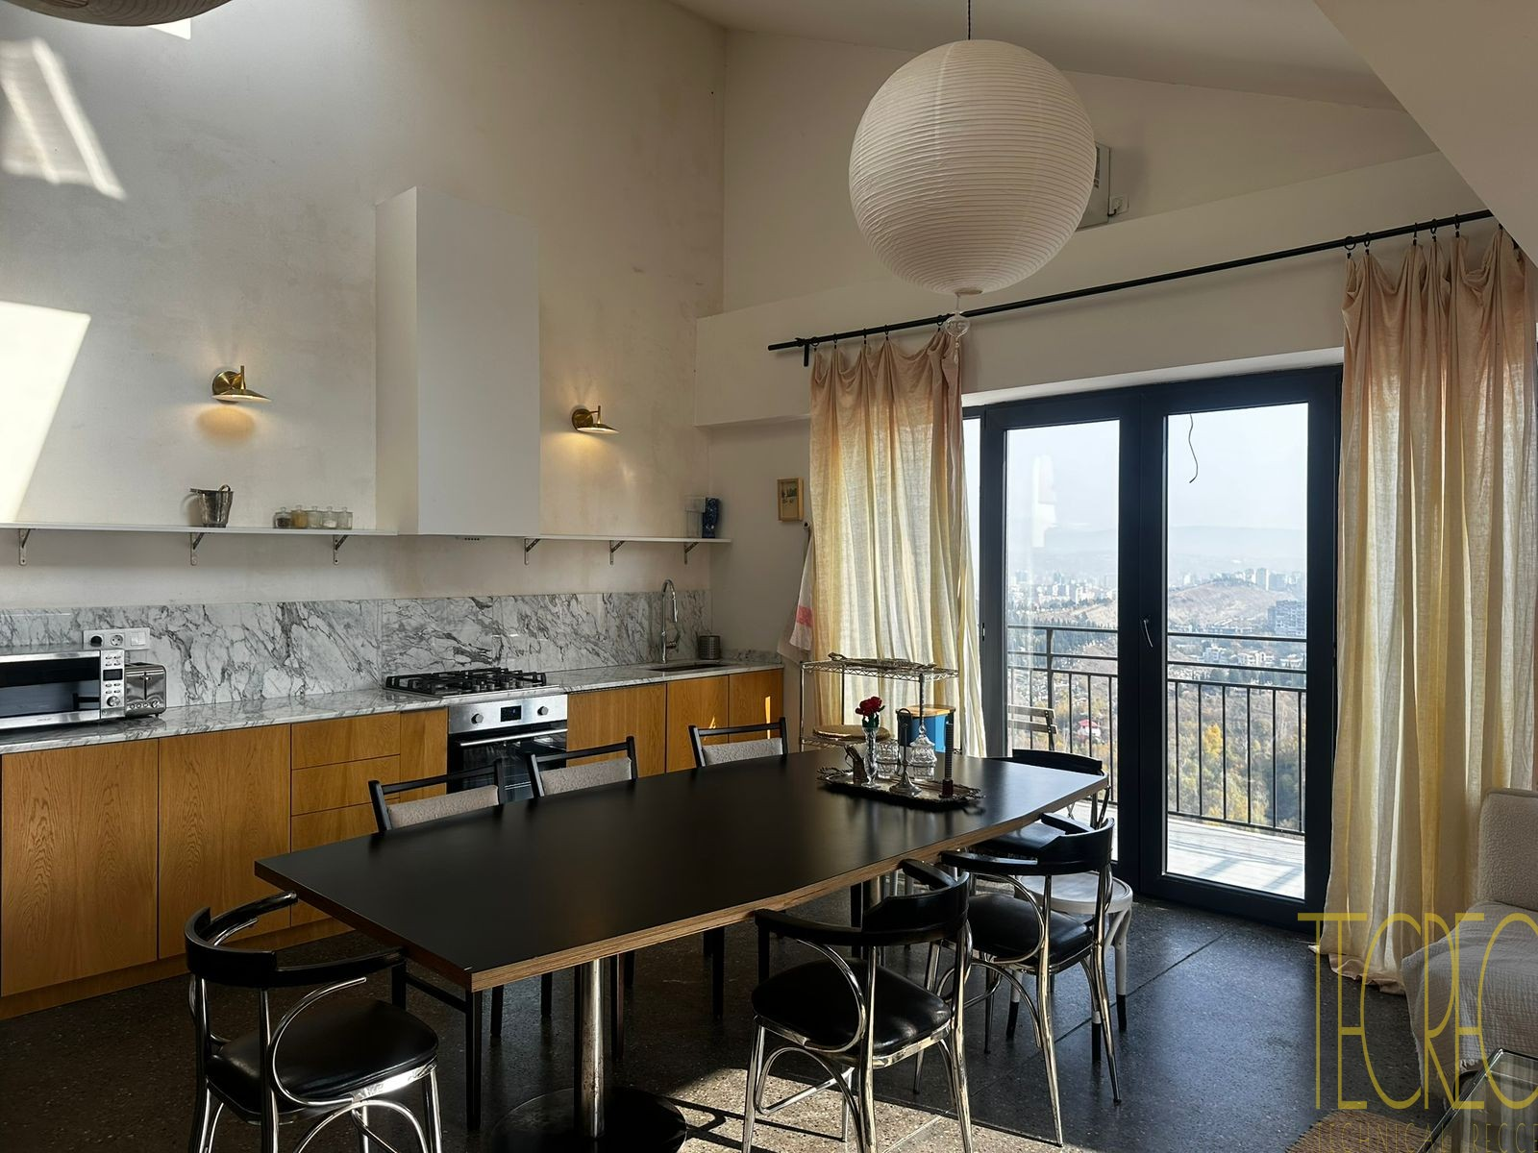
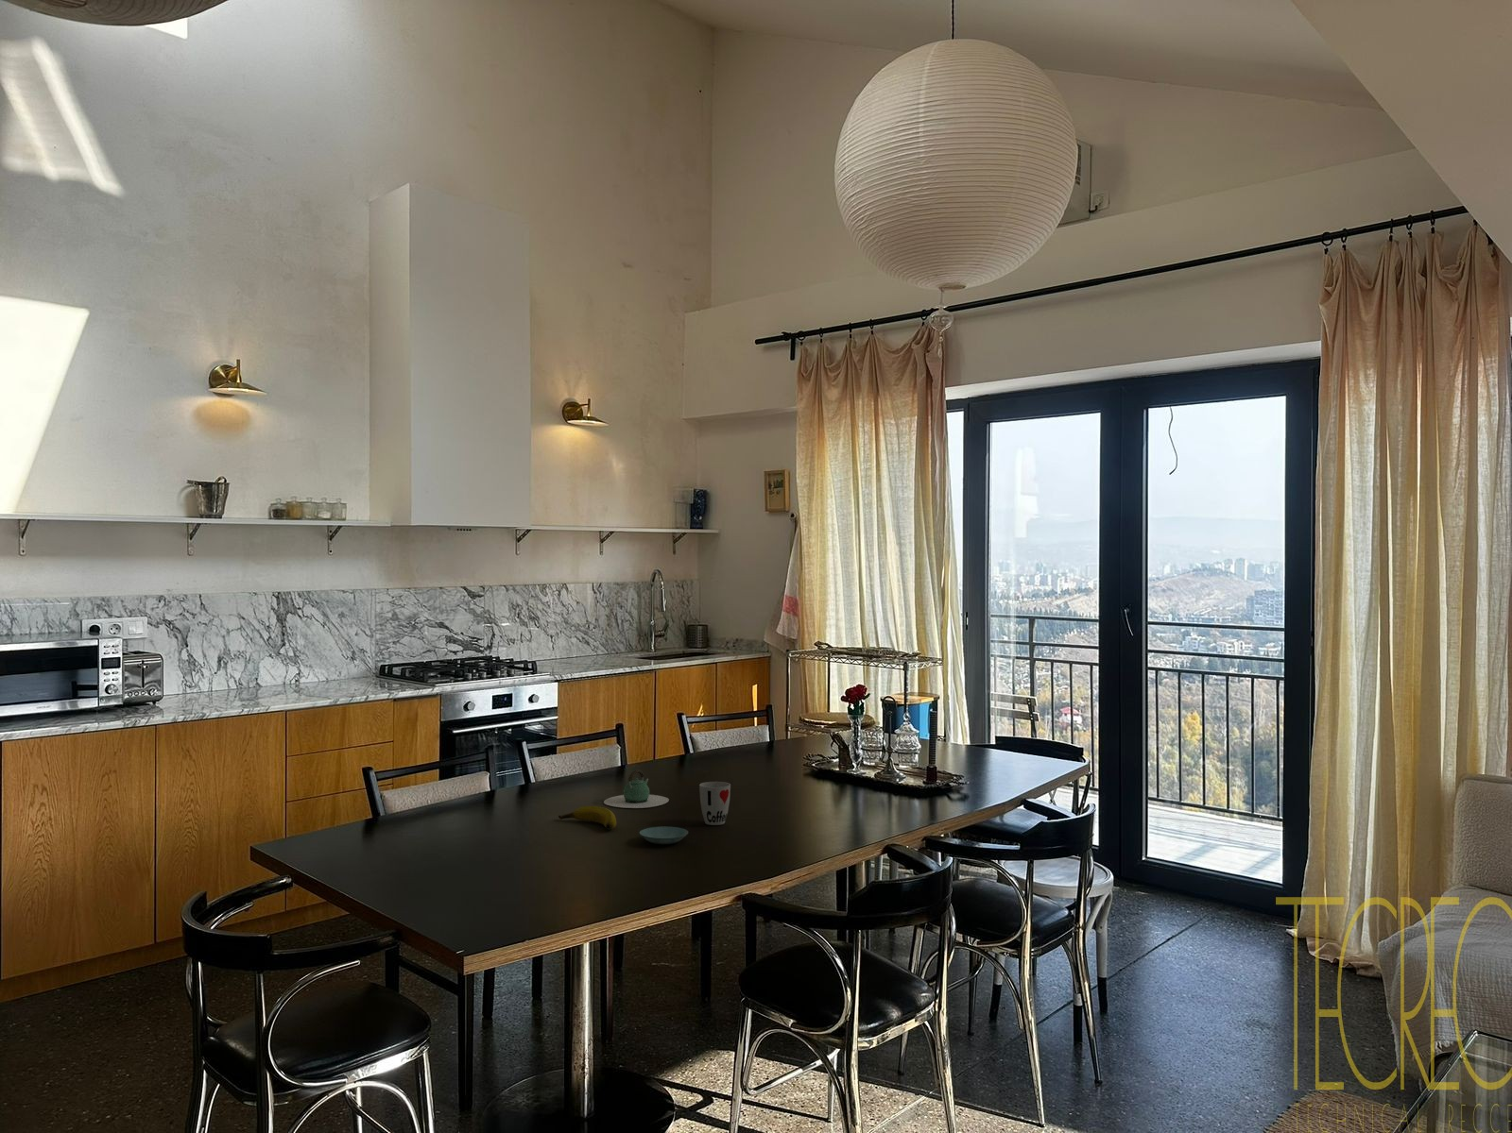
+ saucer [639,826,689,845]
+ teapot [602,769,670,809]
+ cup [699,781,731,826]
+ banana [557,806,617,830]
